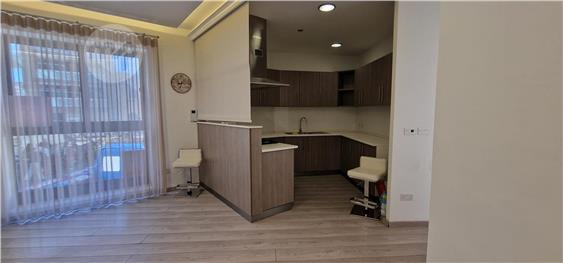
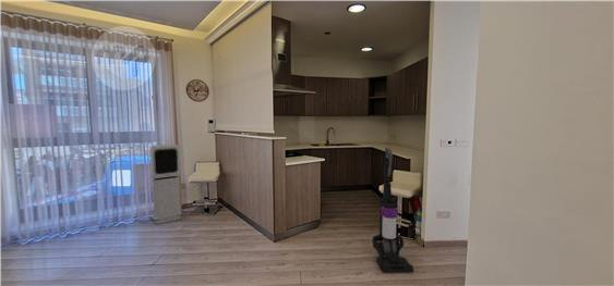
+ vacuum cleaner [372,147,414,274]
+ air purifier [148,144,183,225]
